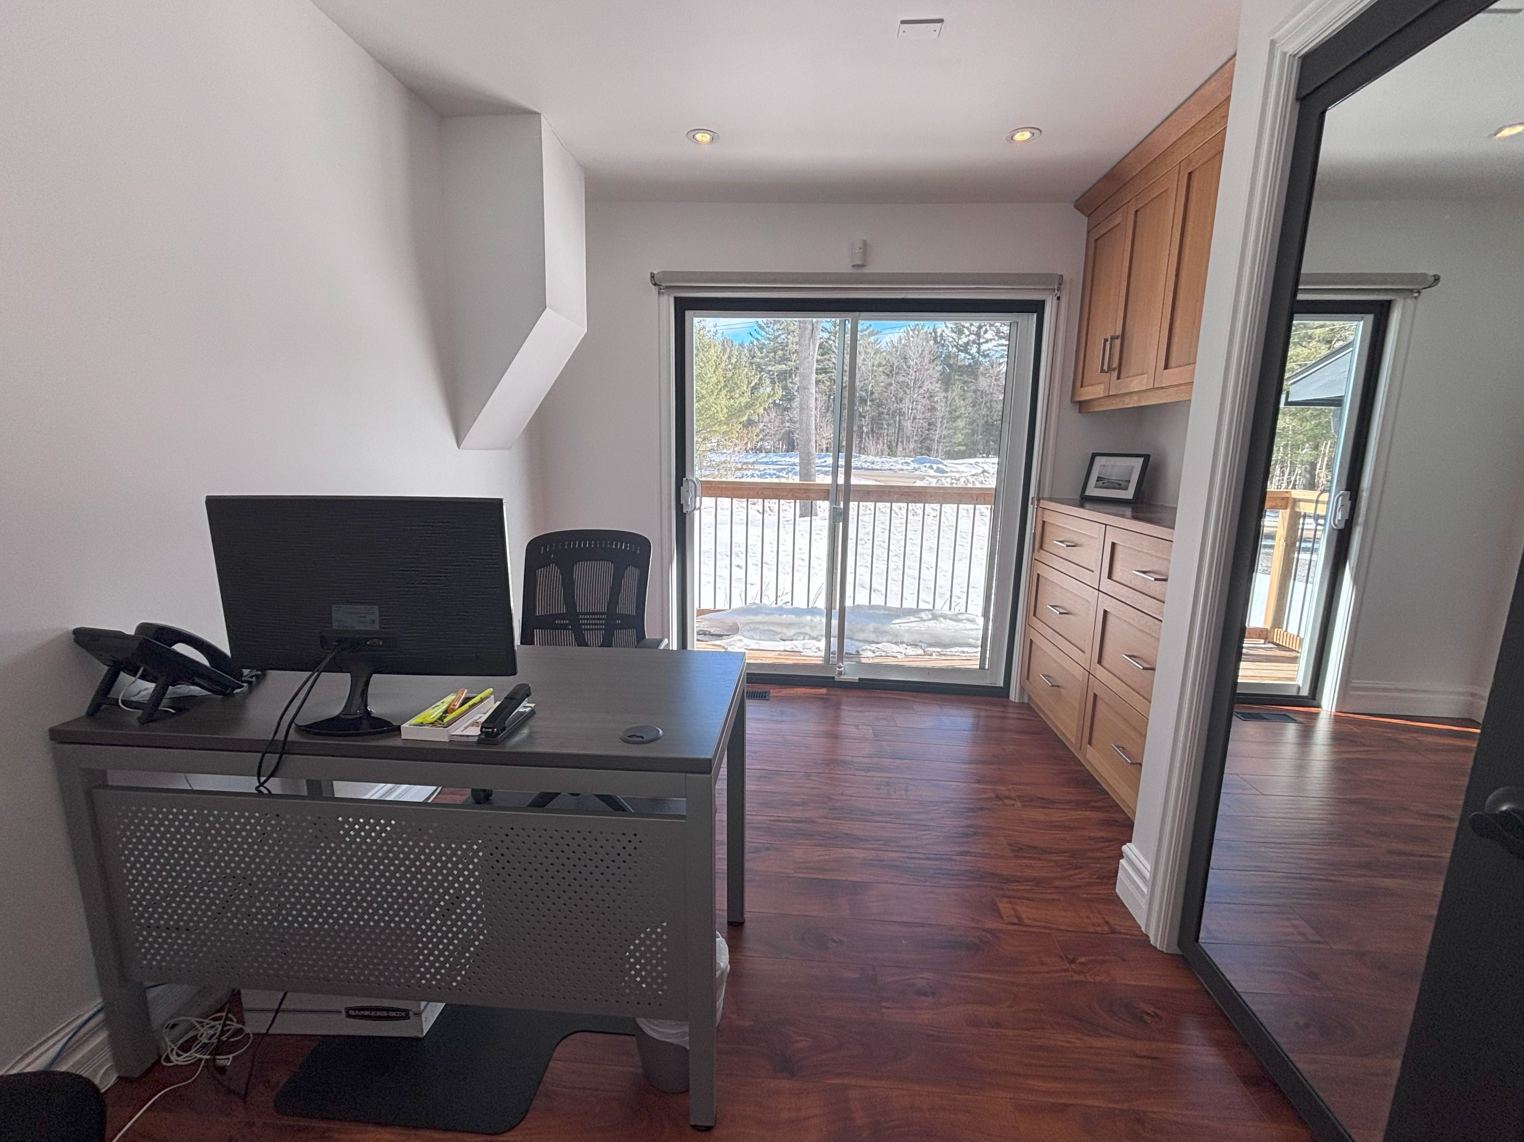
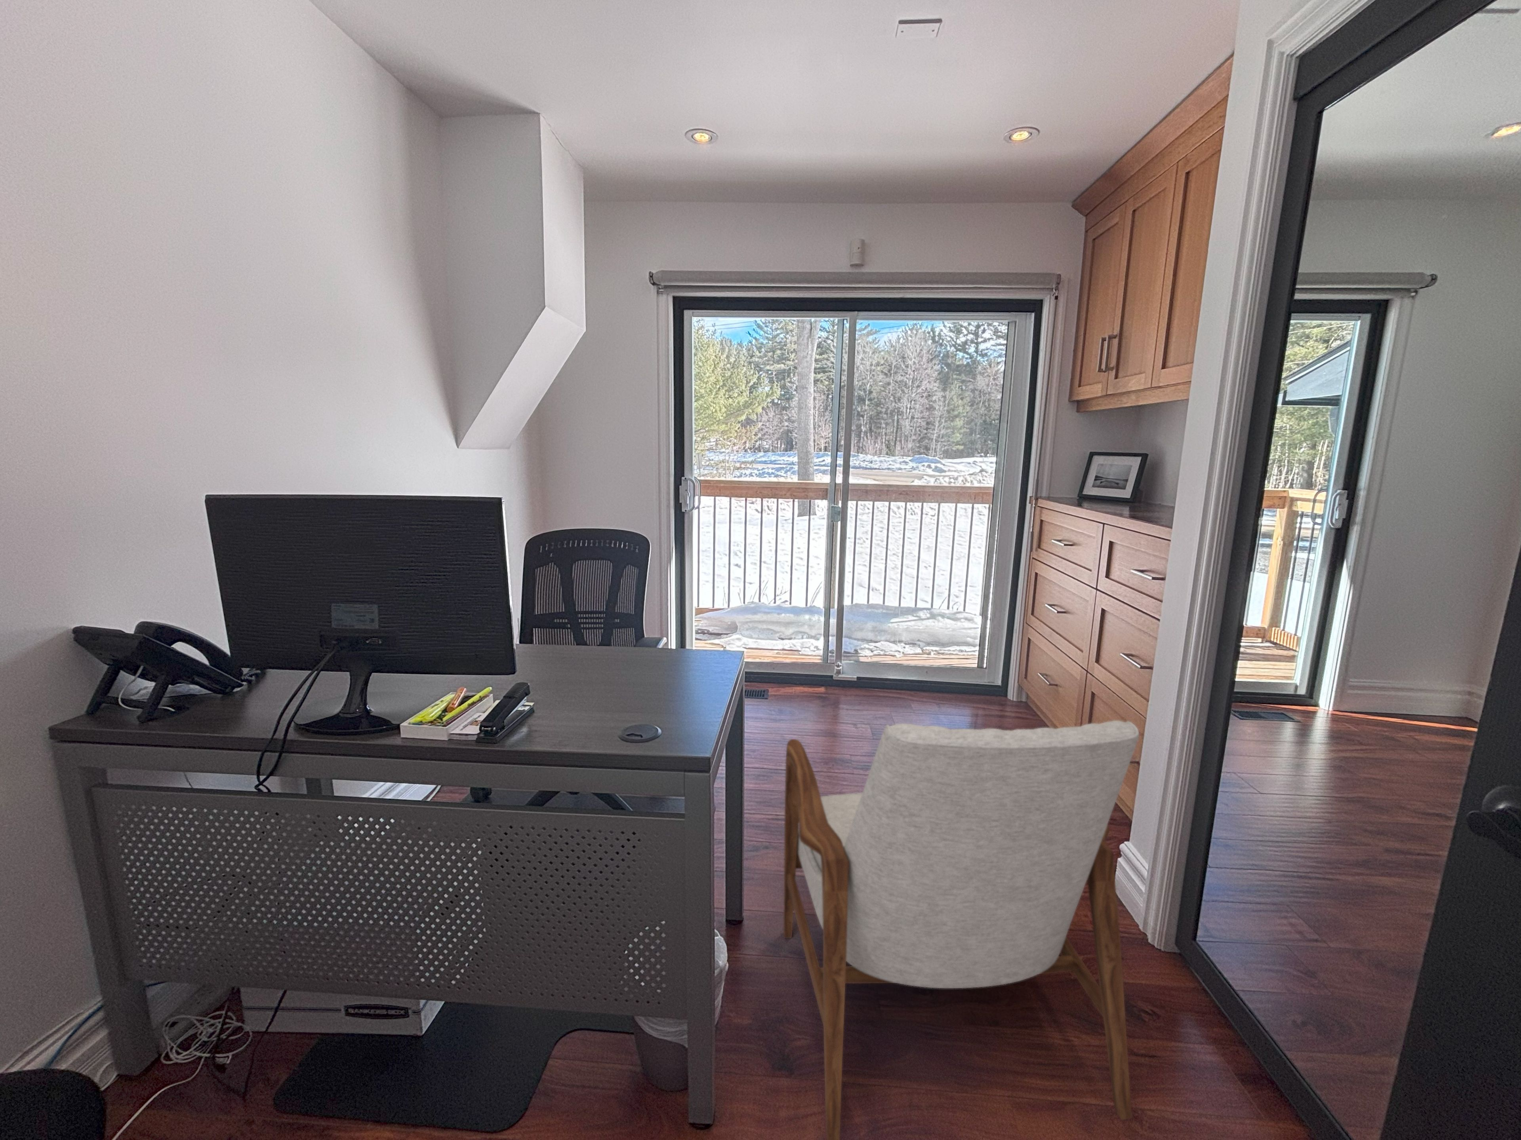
+ armchair [783,720,1140,1140]
